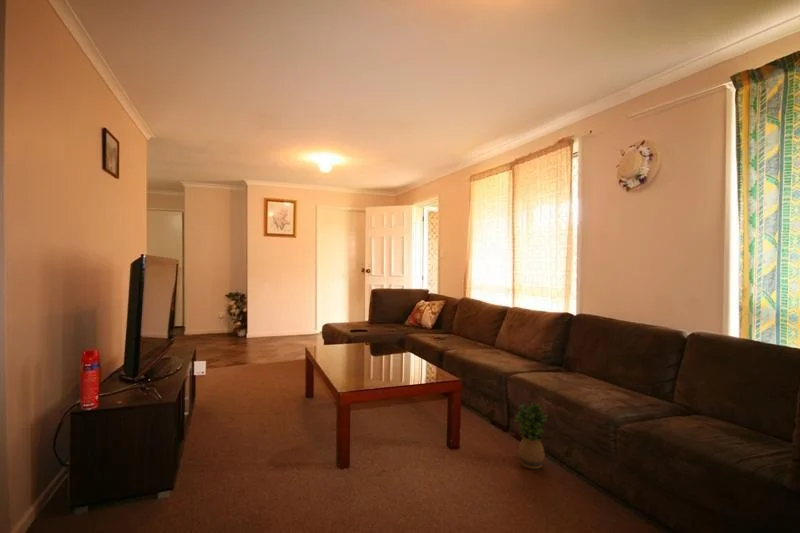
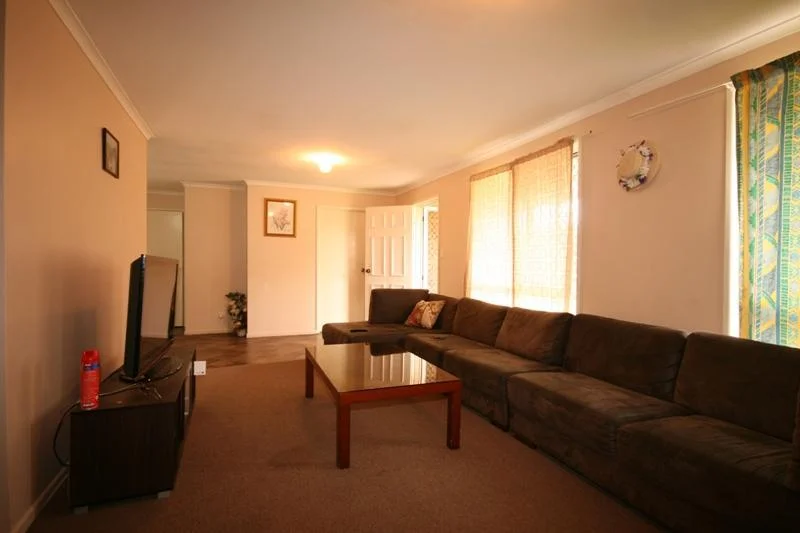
- potted plant [513,401,548,470]
